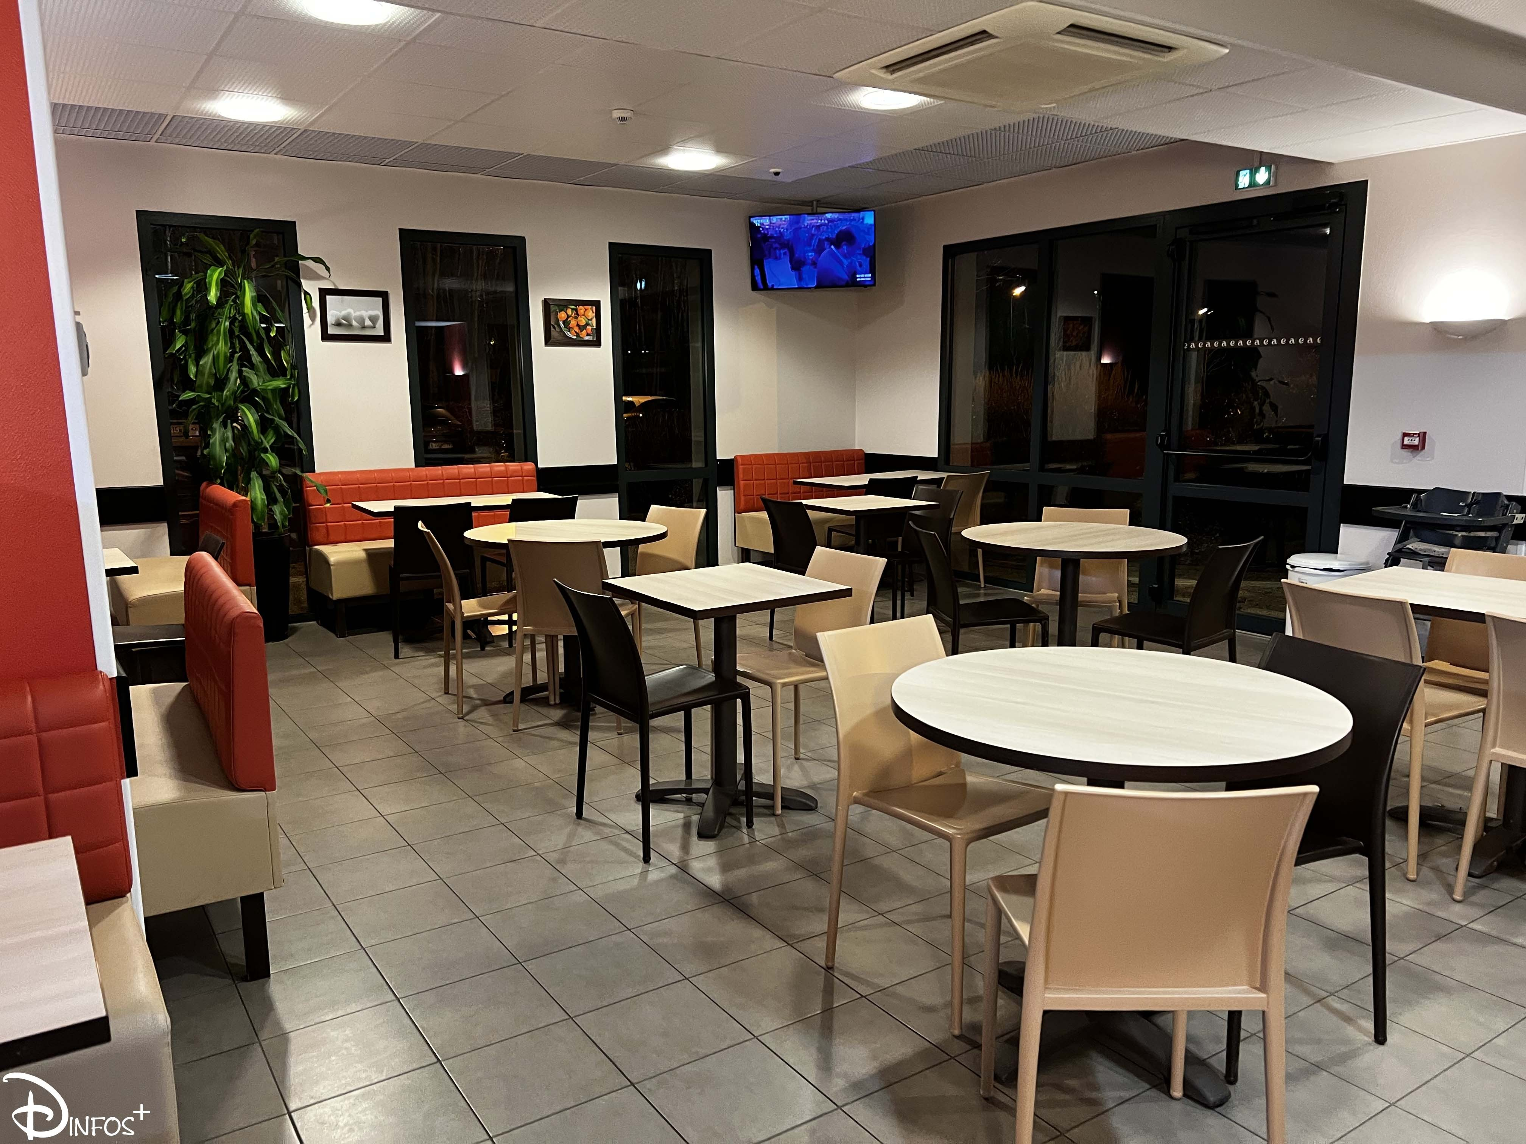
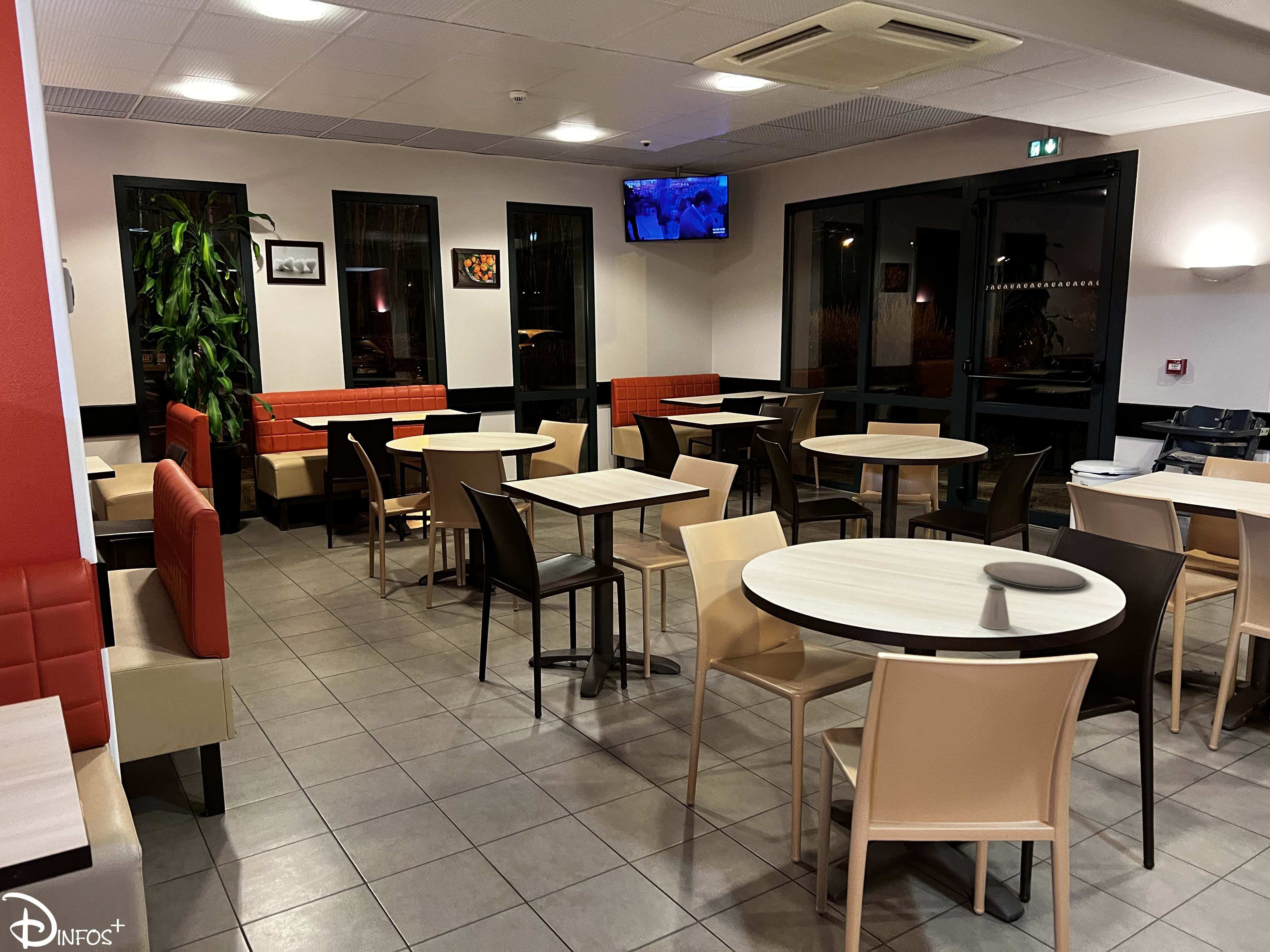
+ saltshaker [978,584,1010,630]
+ plate [983,561,1087,590]
